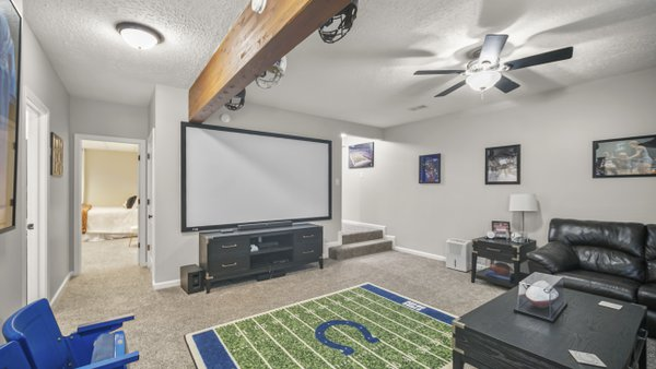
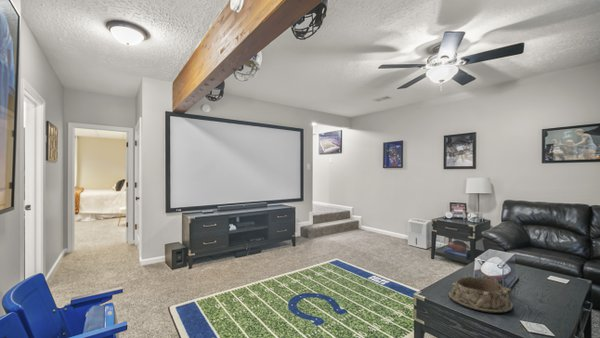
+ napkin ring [447,274,514,314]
